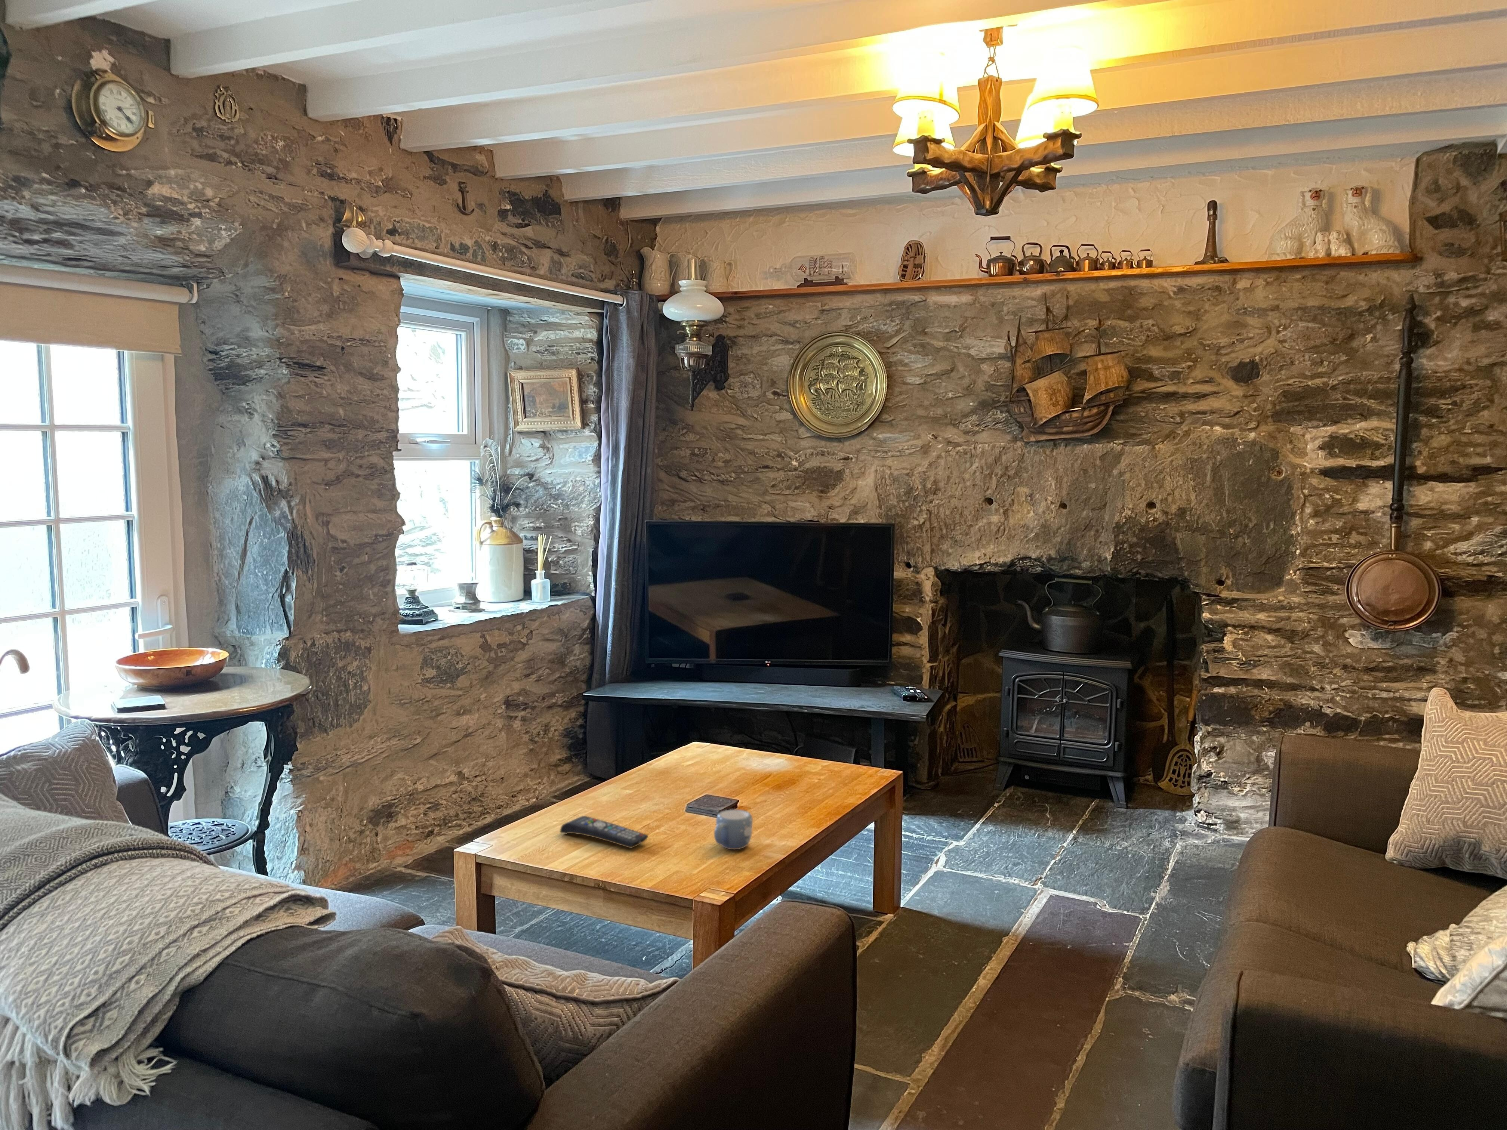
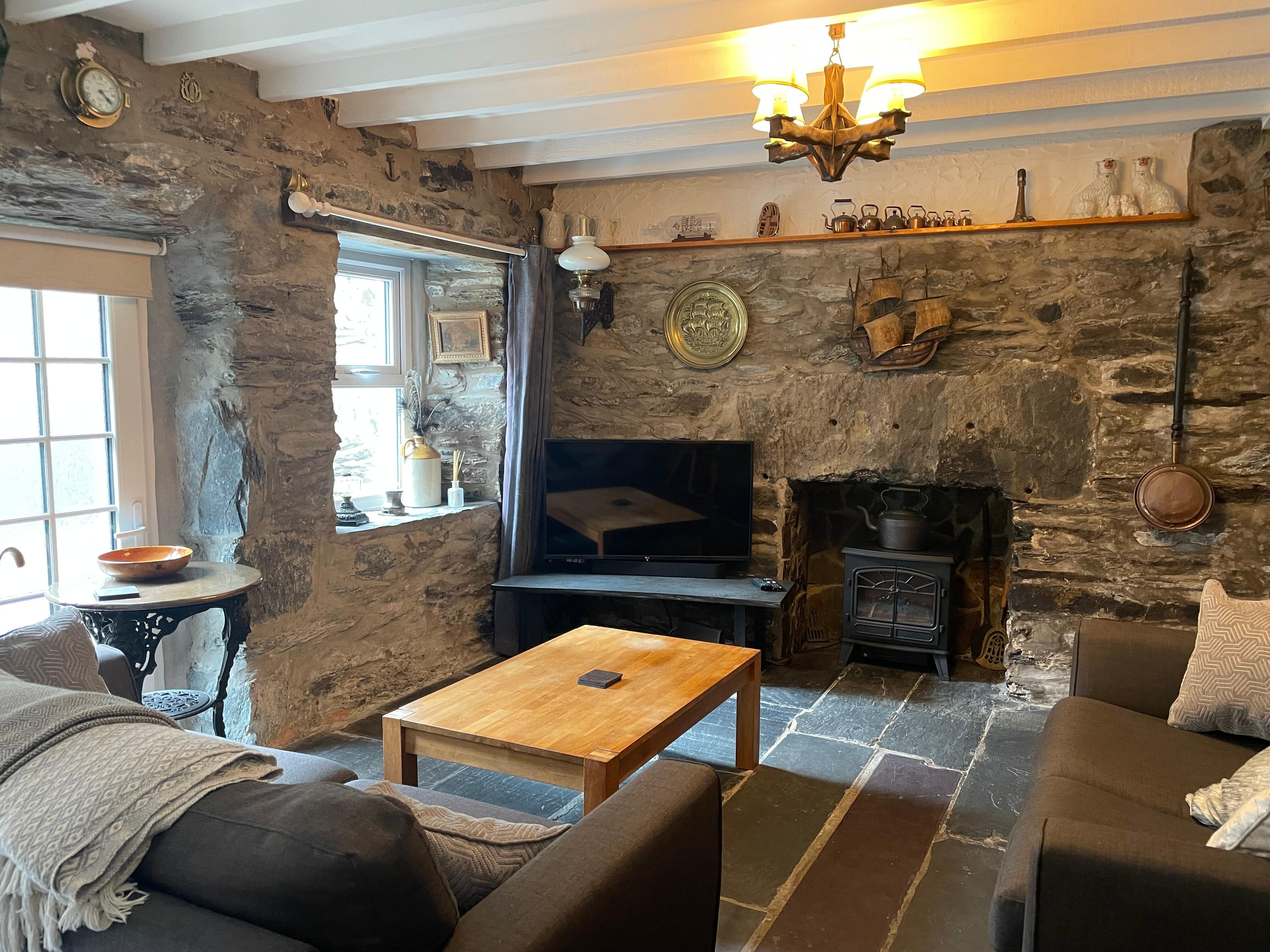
- remote control [560,815,649,849]
- mug [714,810,754,850]
